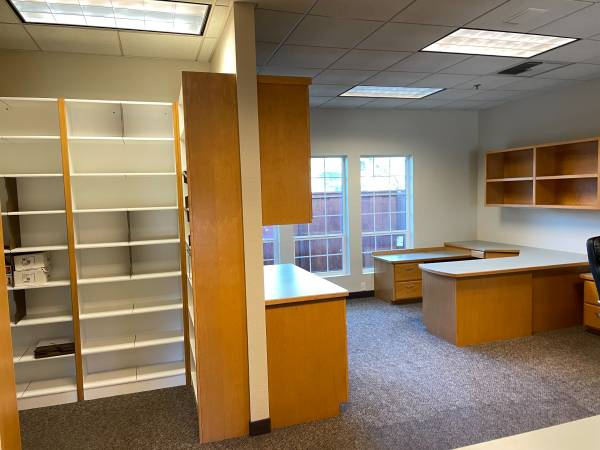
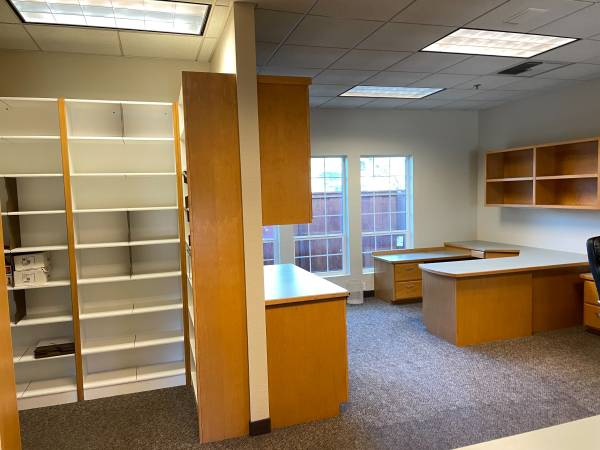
+ wastebasket [345,279,364,305]
